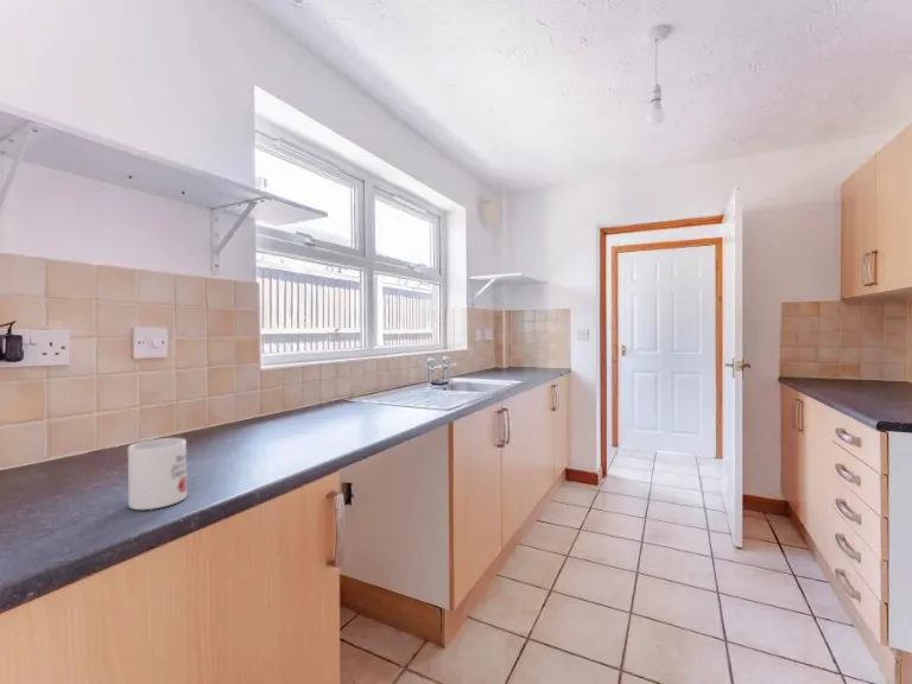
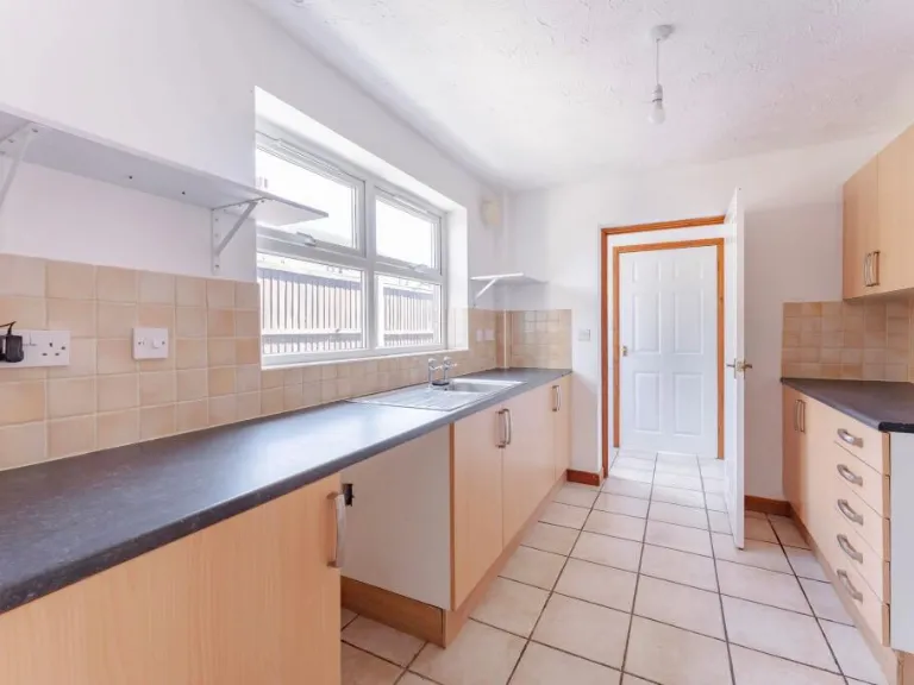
- mug [127,437,188,511]
